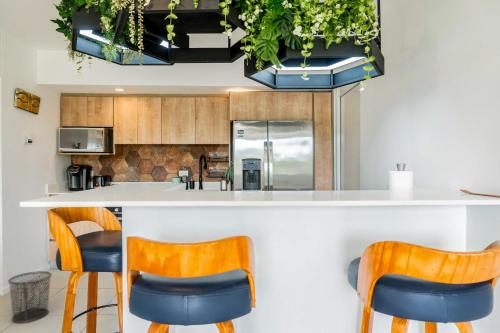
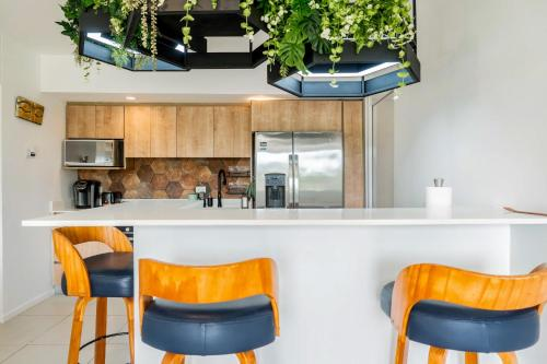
- waste bin [7,270,53,324]
